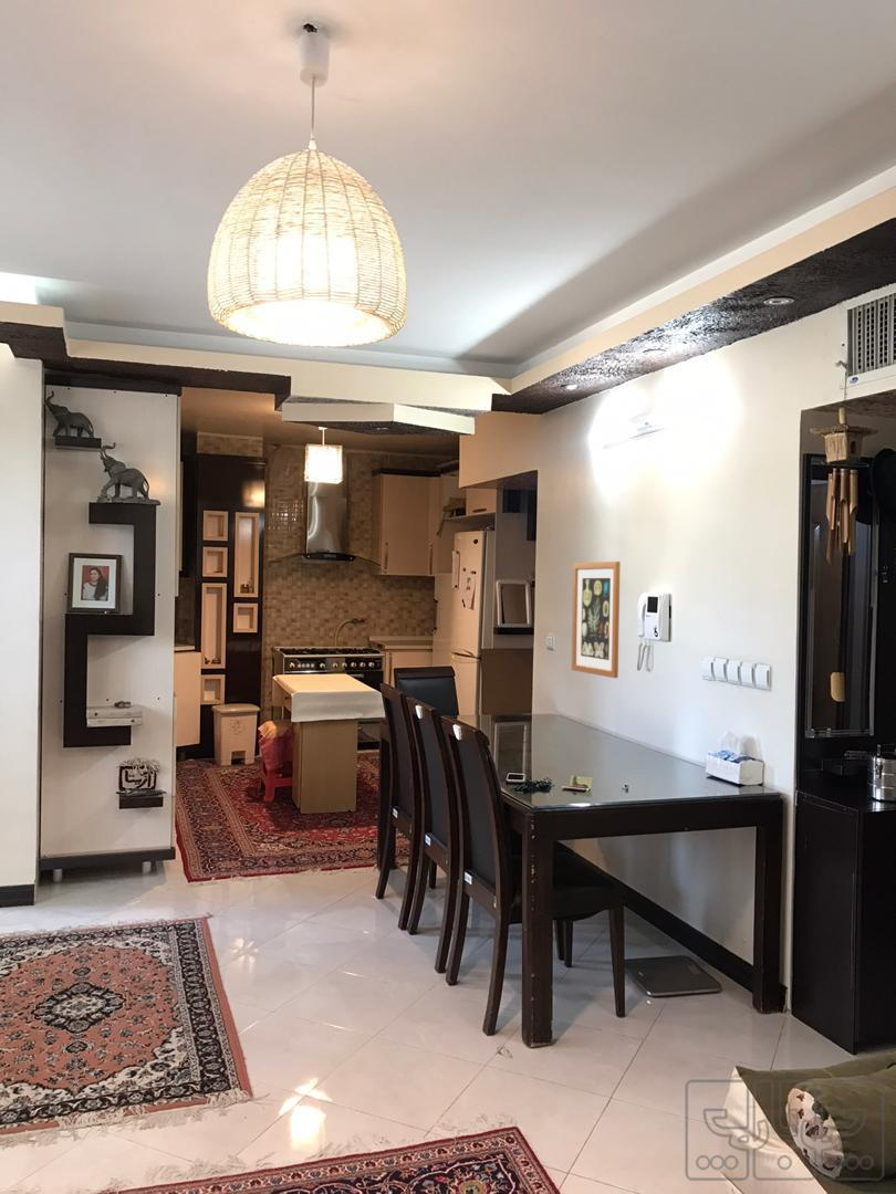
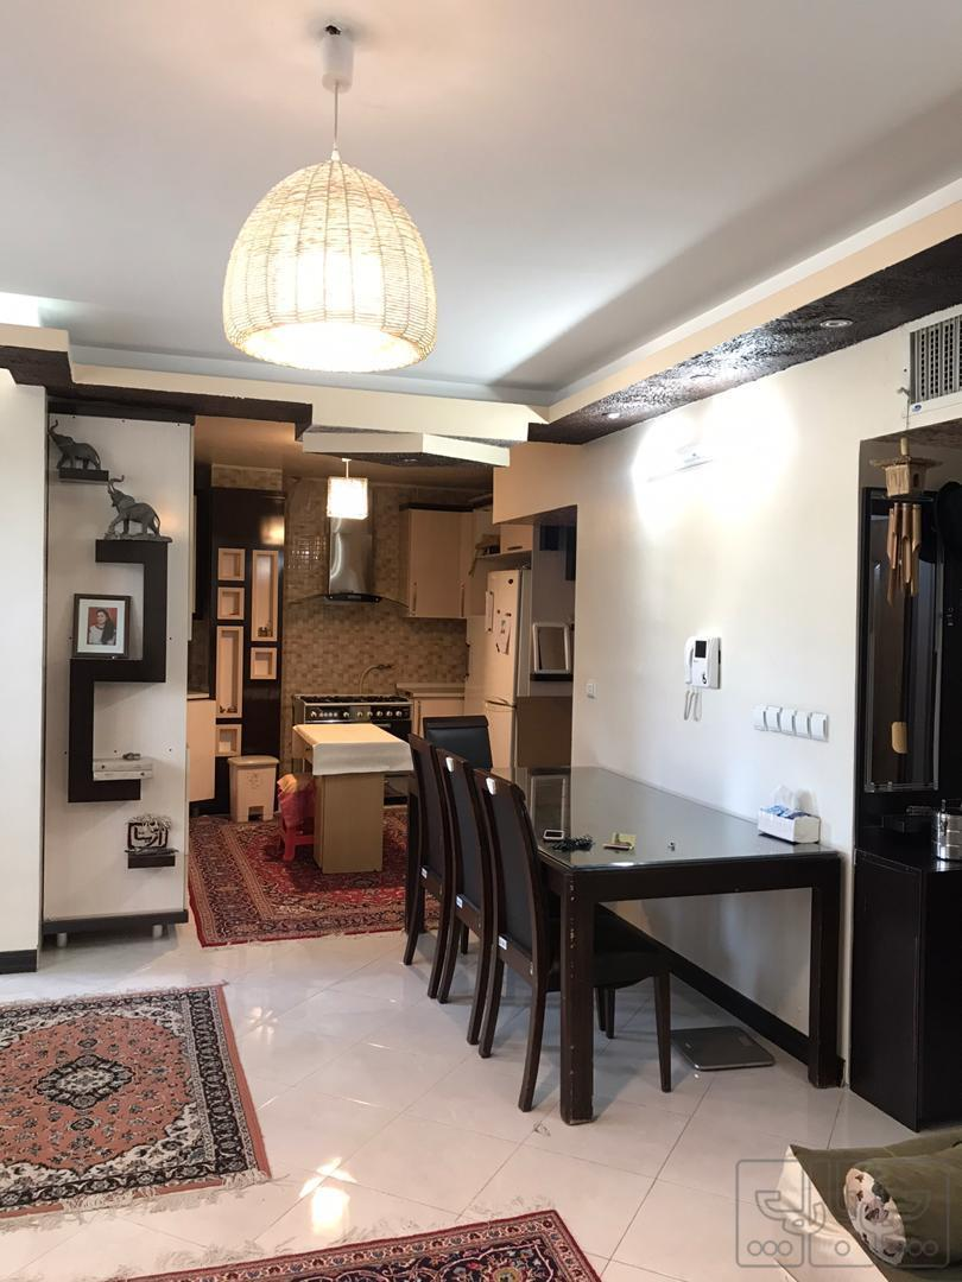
- wall art [571,561,622,679]
